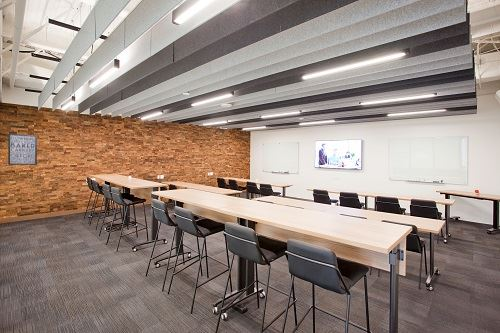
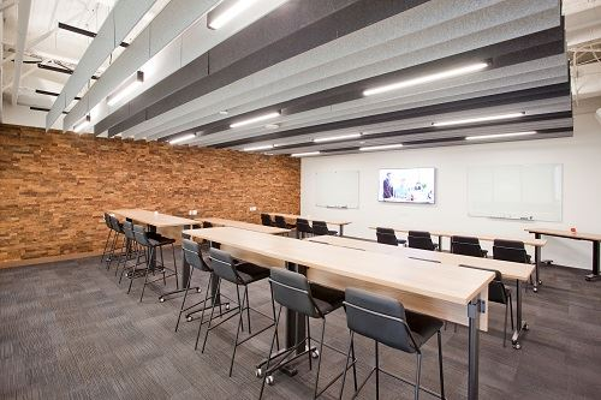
- wall art [7,133,38,166]
